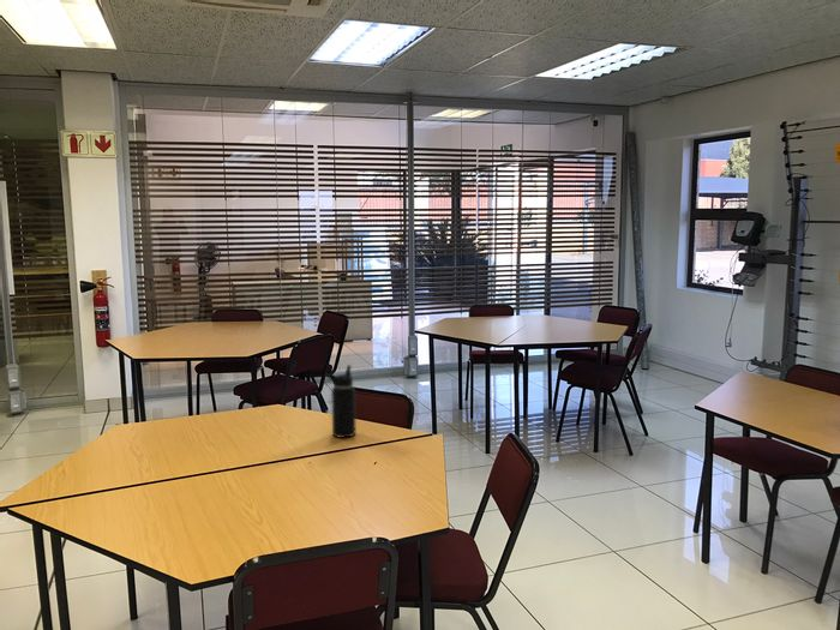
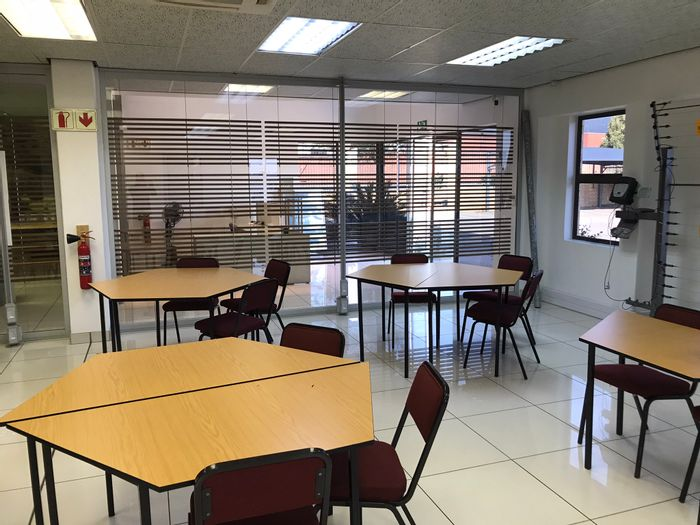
- water bottle [324,364,356,439]
